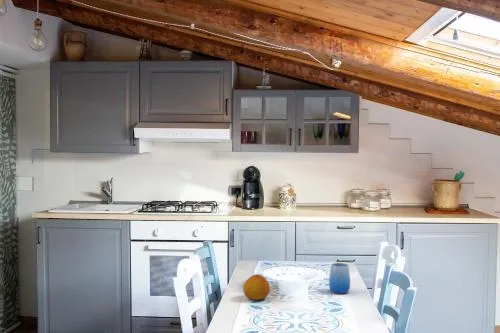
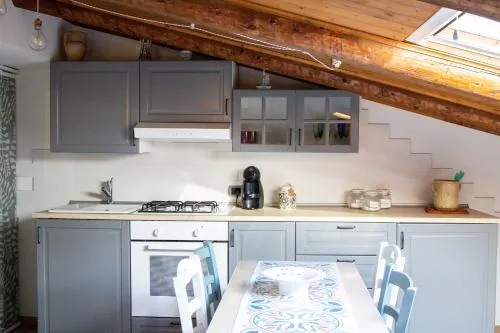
- cup [328,262,351,294]
- fruit [242,273,271,301]
